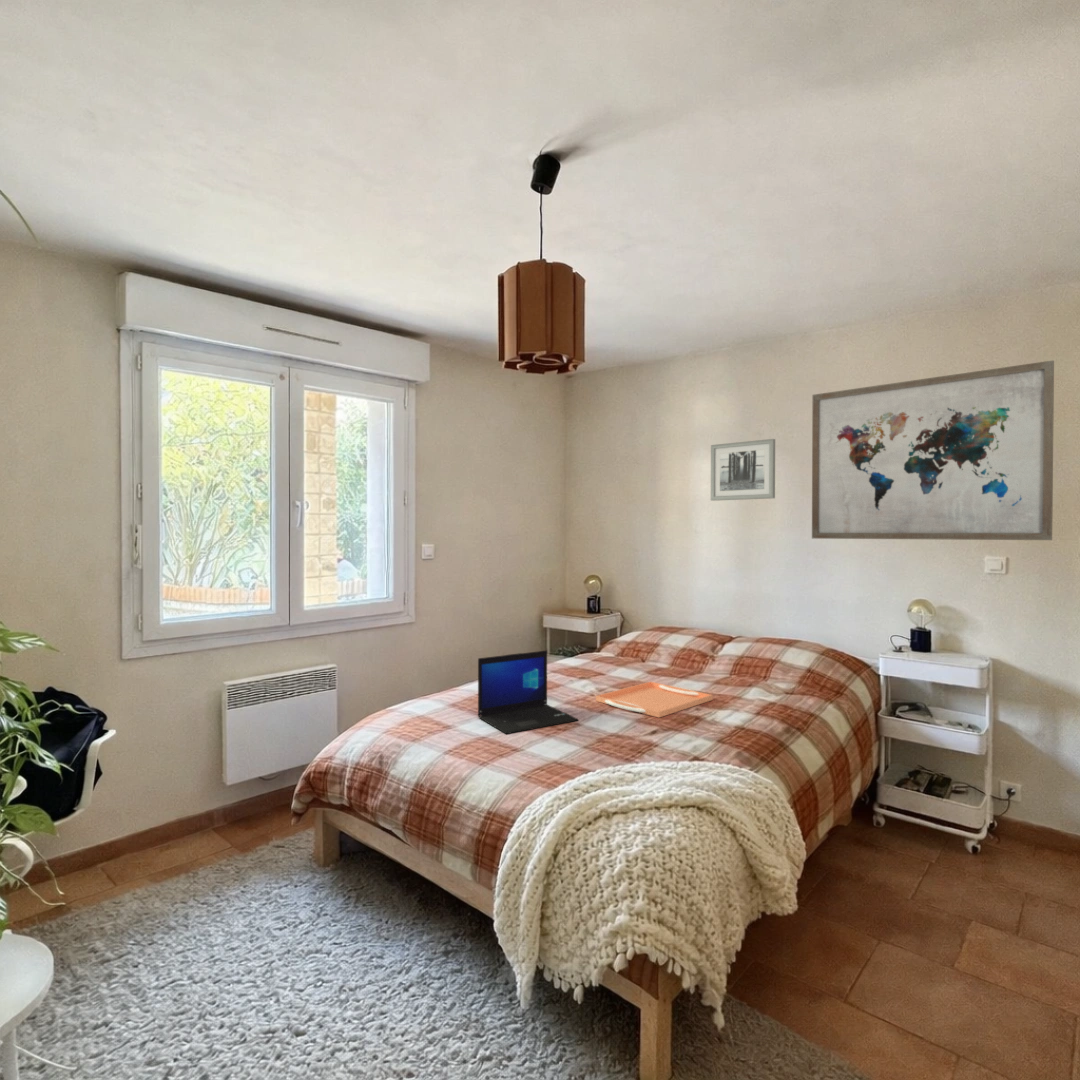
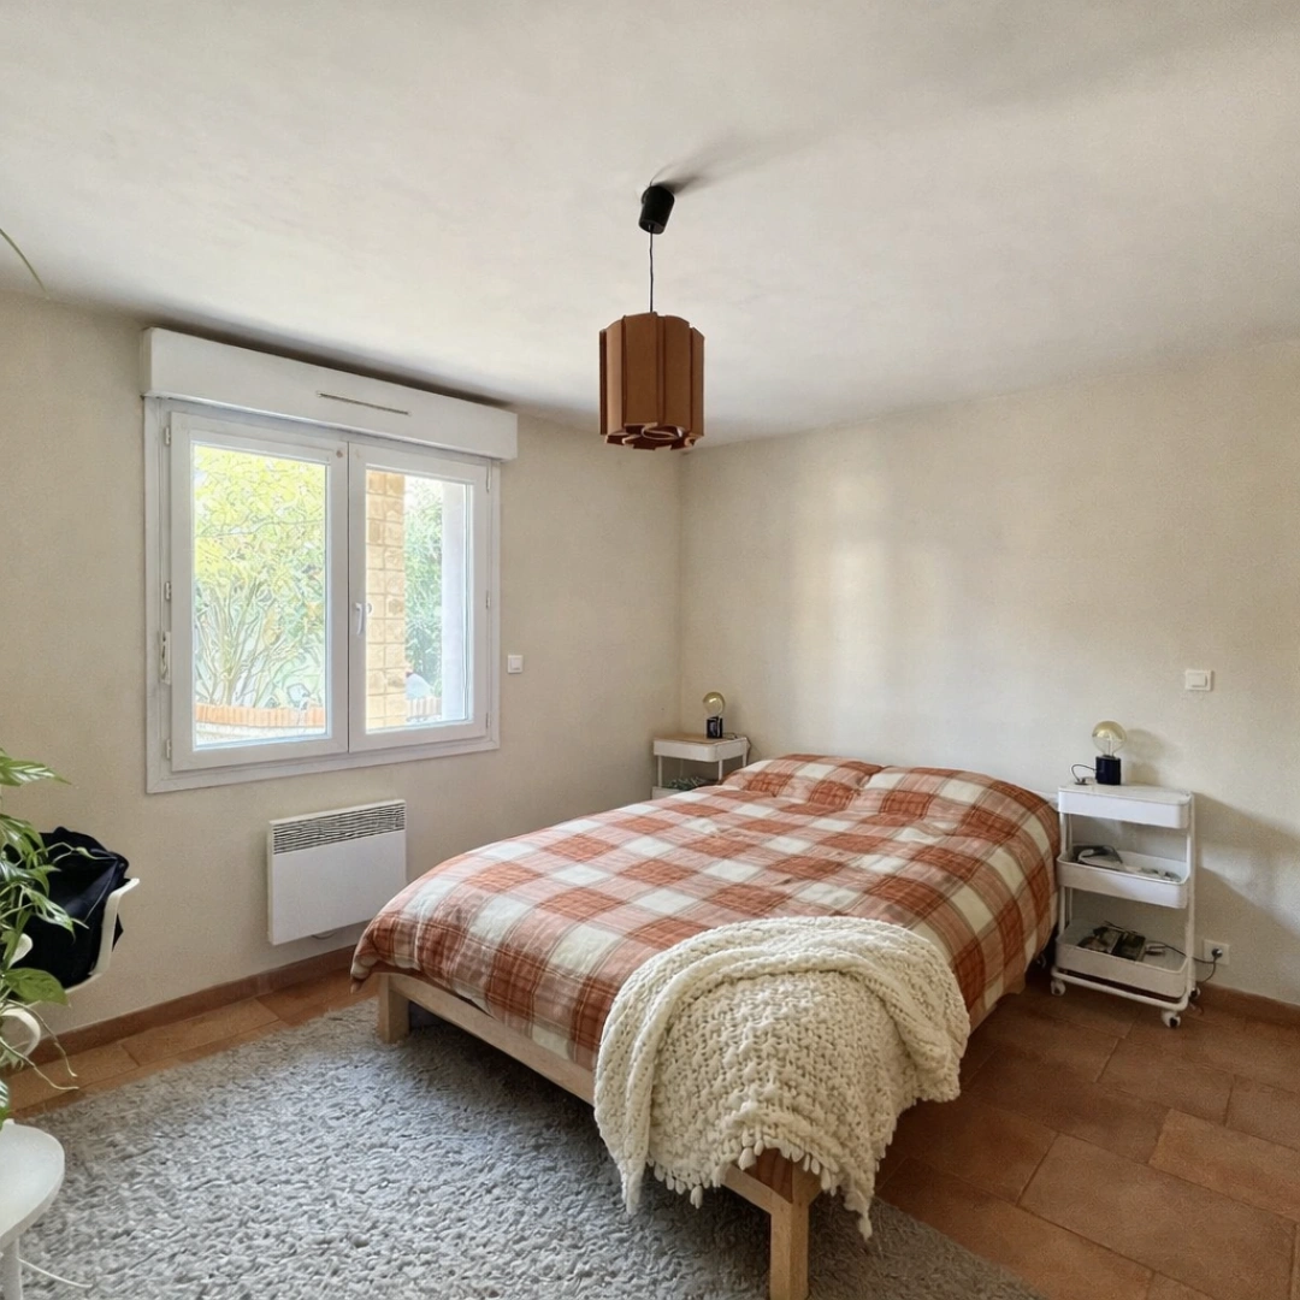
- wall art [710,438,776,502]
- serving tray [595,681,714,719]
- wall art [811,359,1055,541]
- laptop [477,650,579,735]
